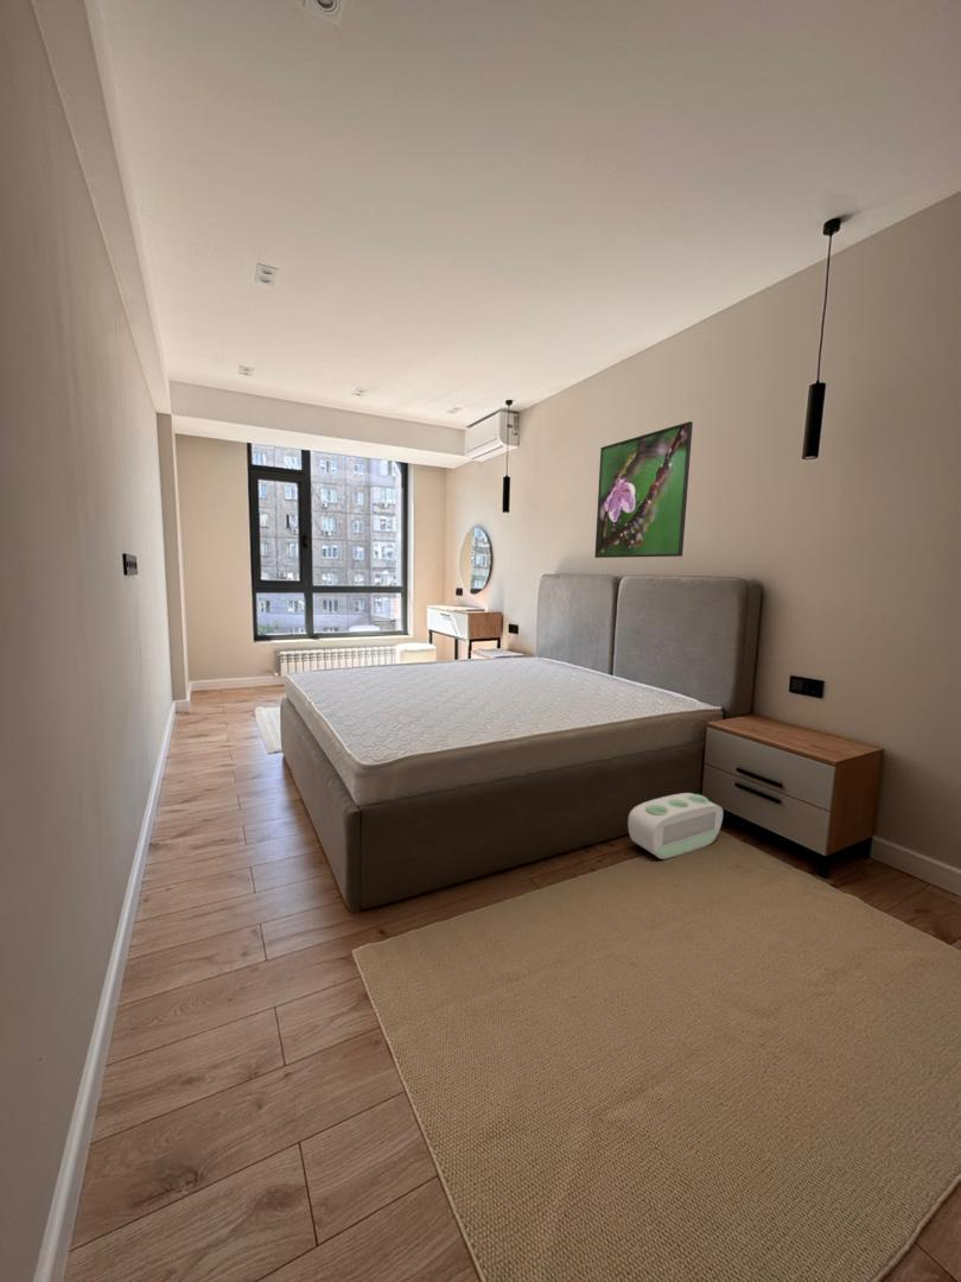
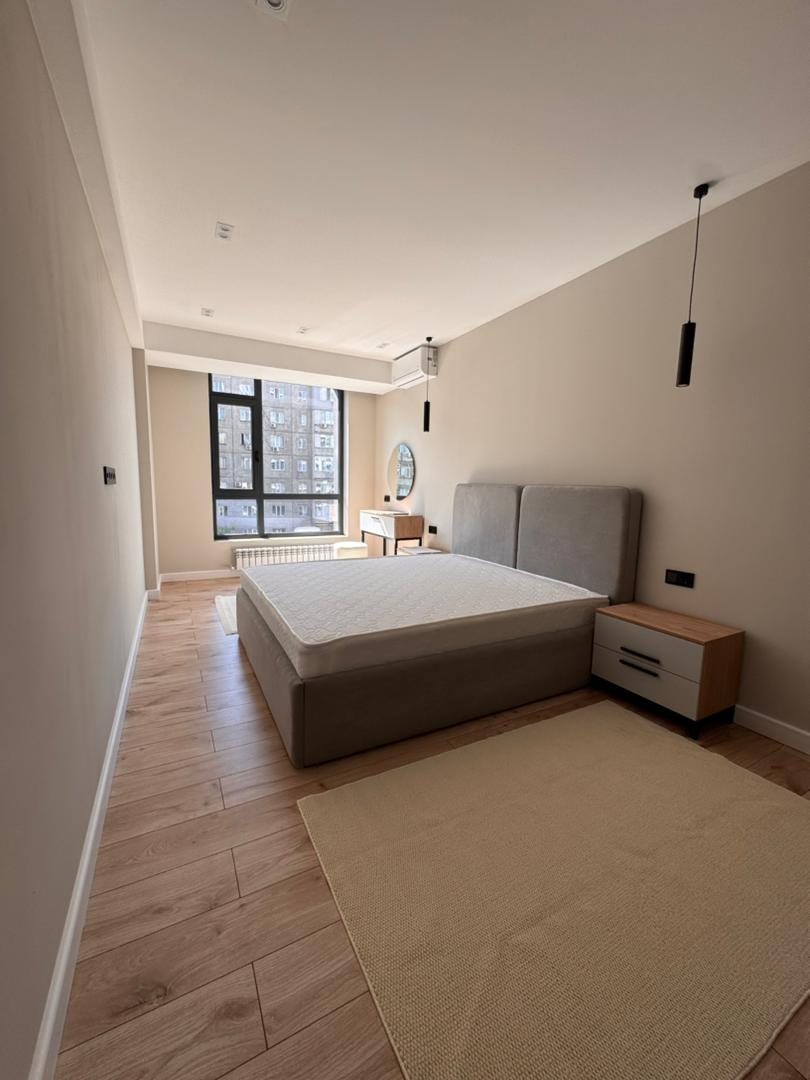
- air purifier [626,792,724,861]
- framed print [594,420,694,559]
